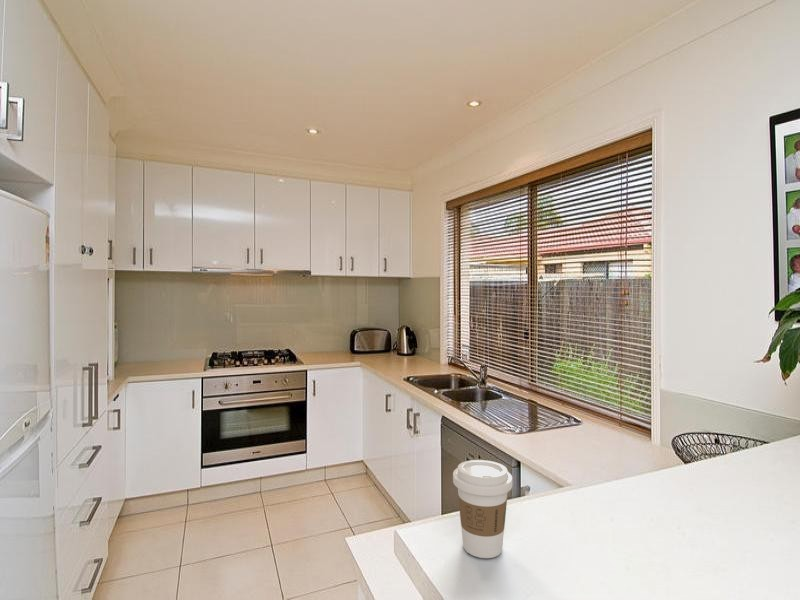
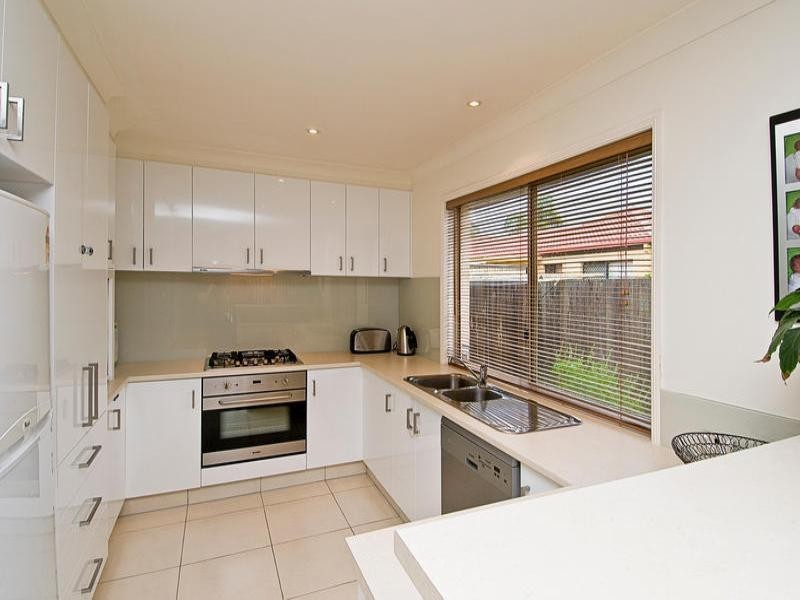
- coffee cup [452,459,513,559]
